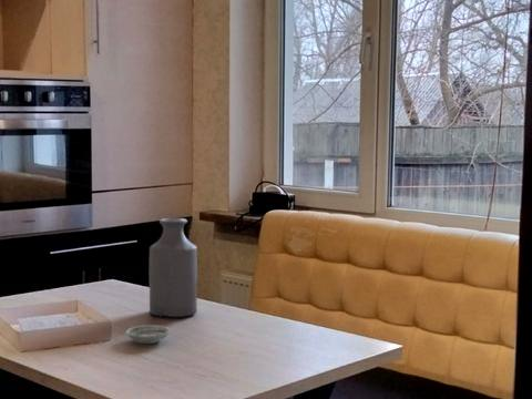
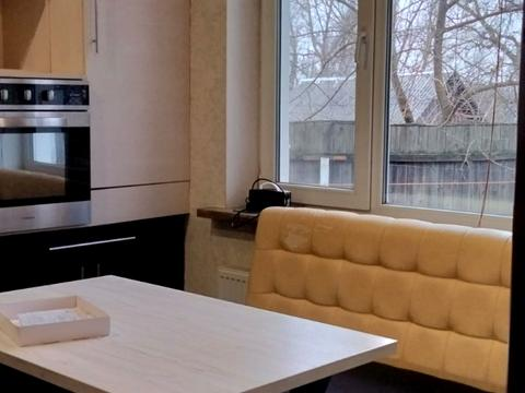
- saucer [124,324,171,345]
- bottle [149,217,198,318]
